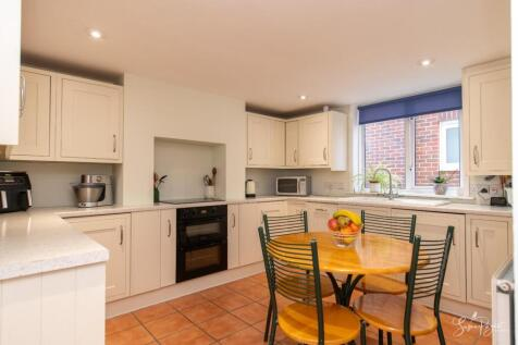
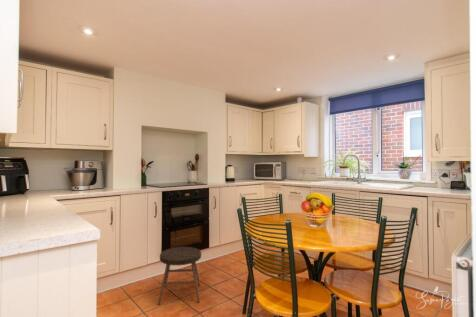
+ stool [157,246,202,306]
